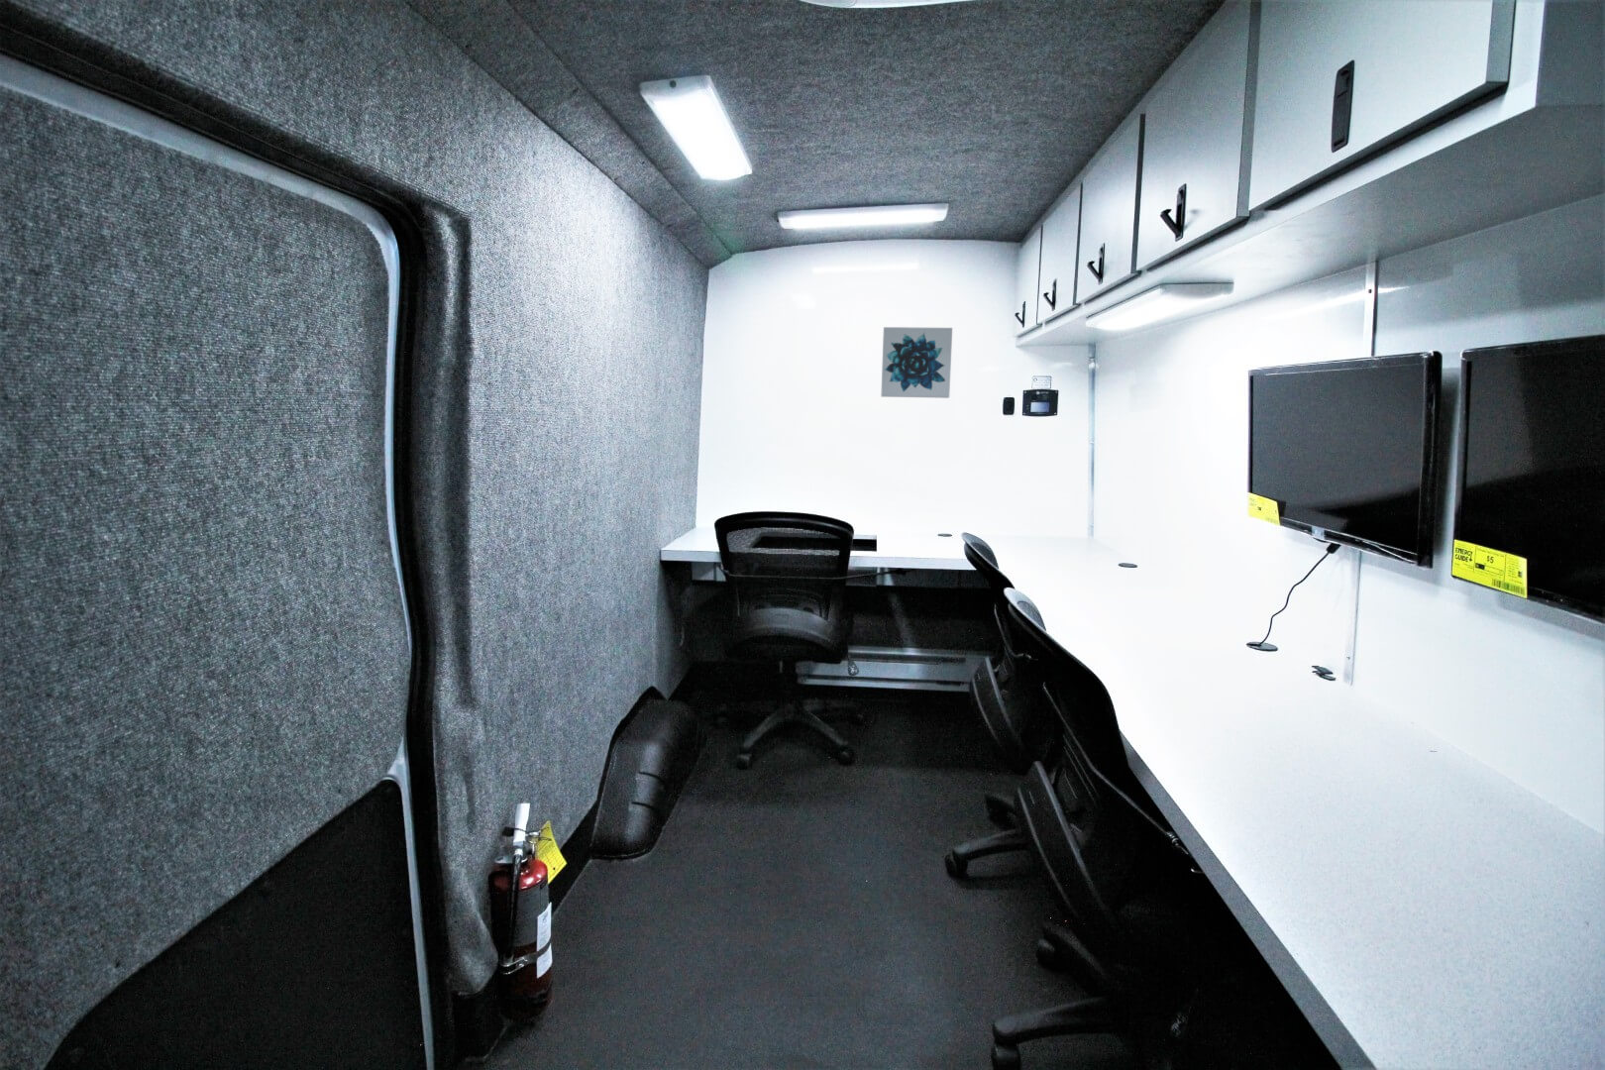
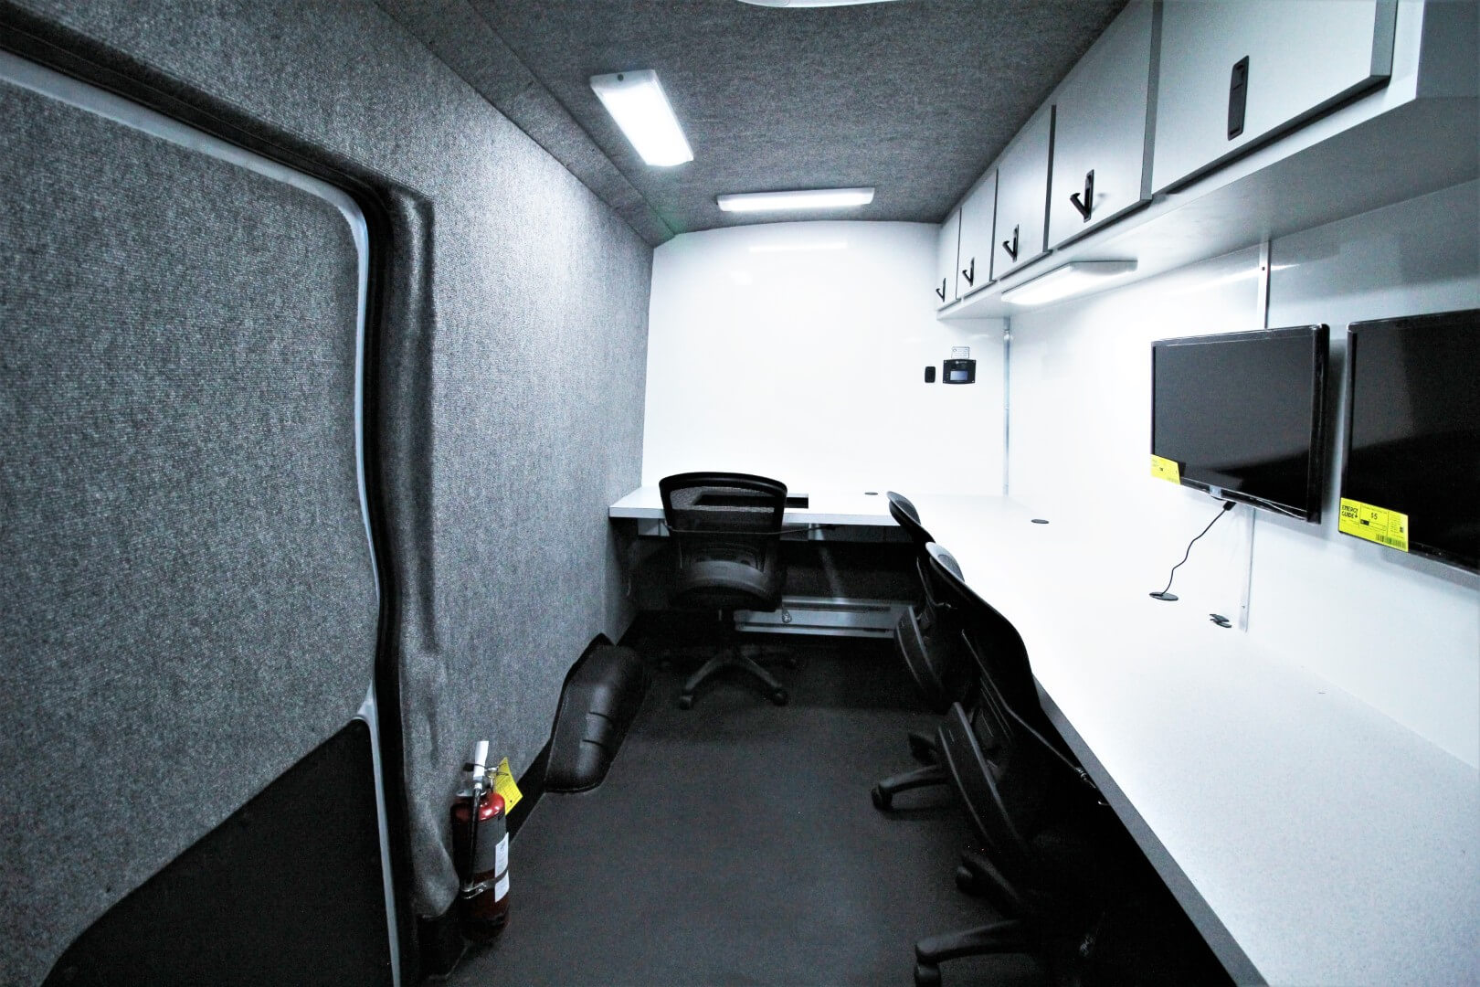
- wall art [880,326,953,399]
